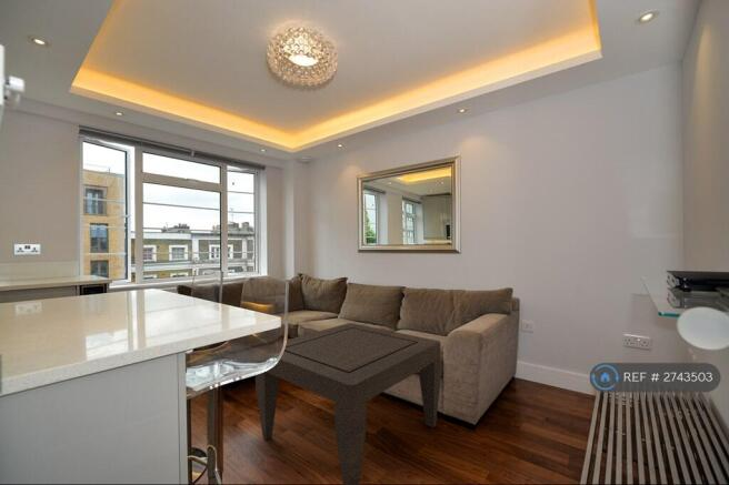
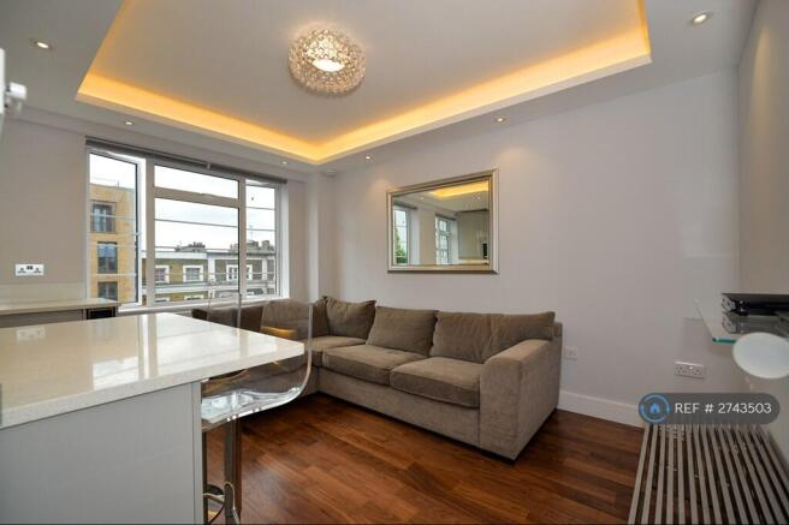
- coffee table [254,322,442,485]
